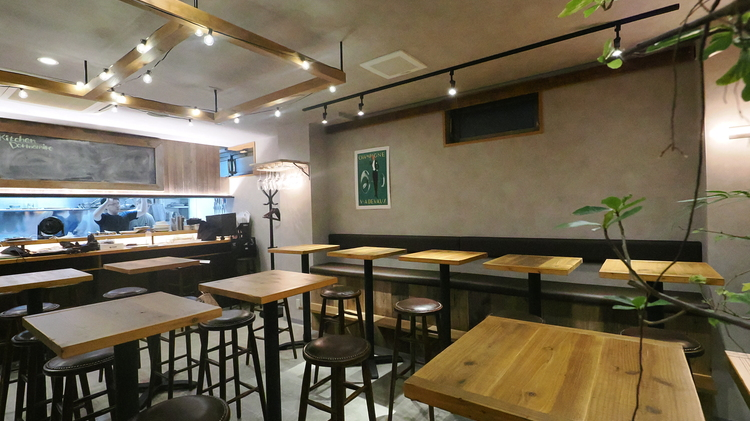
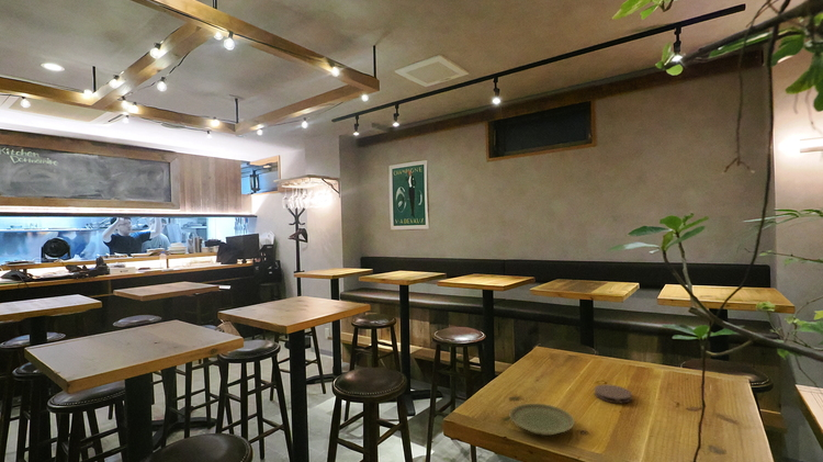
+ coaster [594,383,633,404]
+ plate [509,403,576,437]
